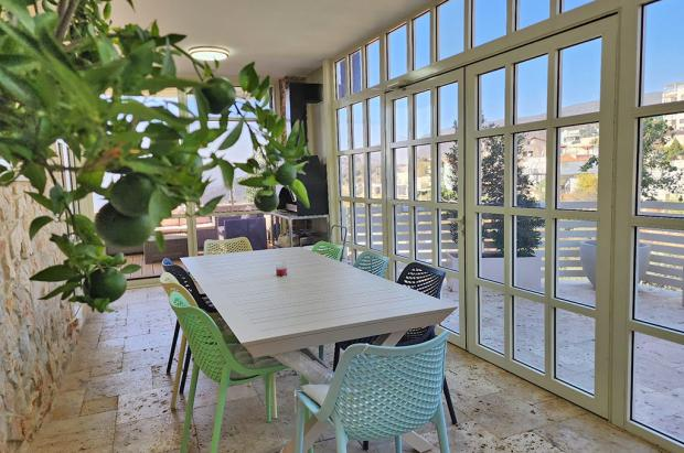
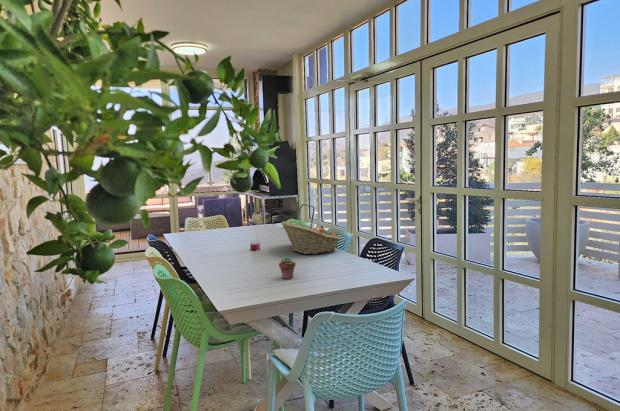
+ potted succulent [278,255,296,280]
+ fruit basket [280,220,342,255]
